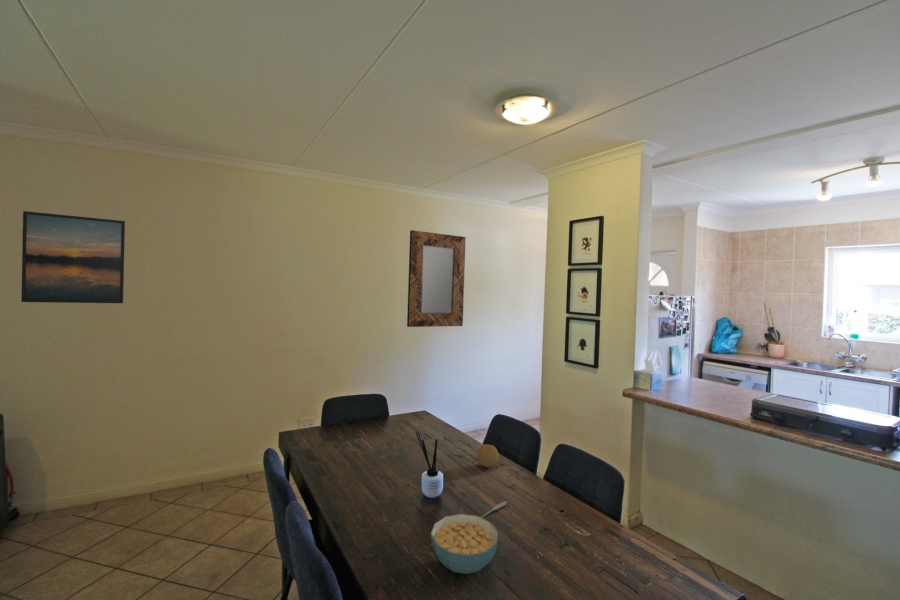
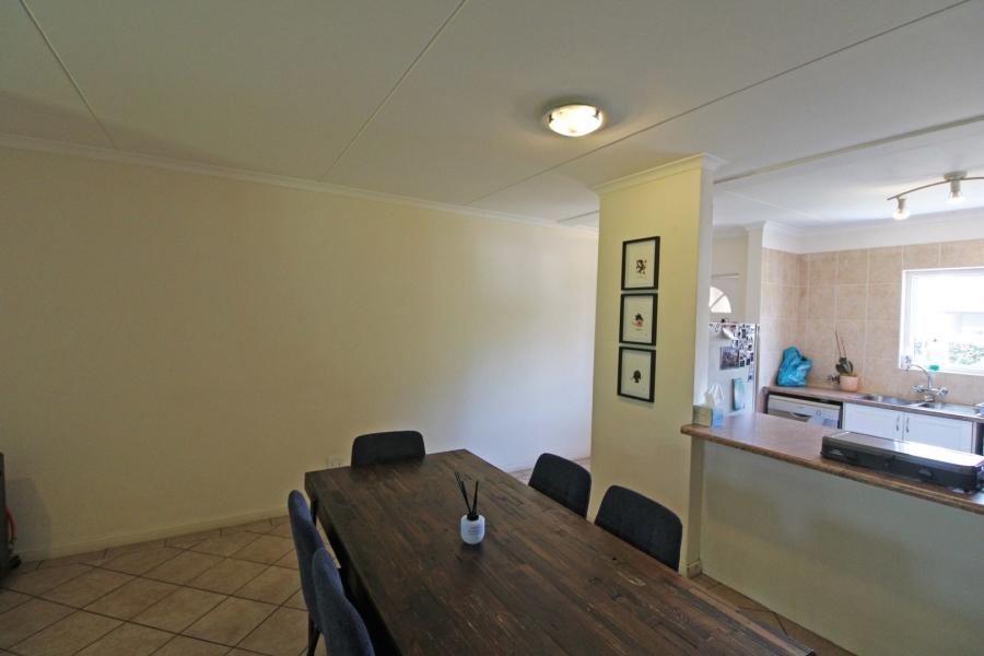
- cereal bowl [430,513,499,575]
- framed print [20,210,126,304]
- spoon [480,500,508,519]
- fruit [476,443,500,468]
- home mirror [406,229,467,328]
